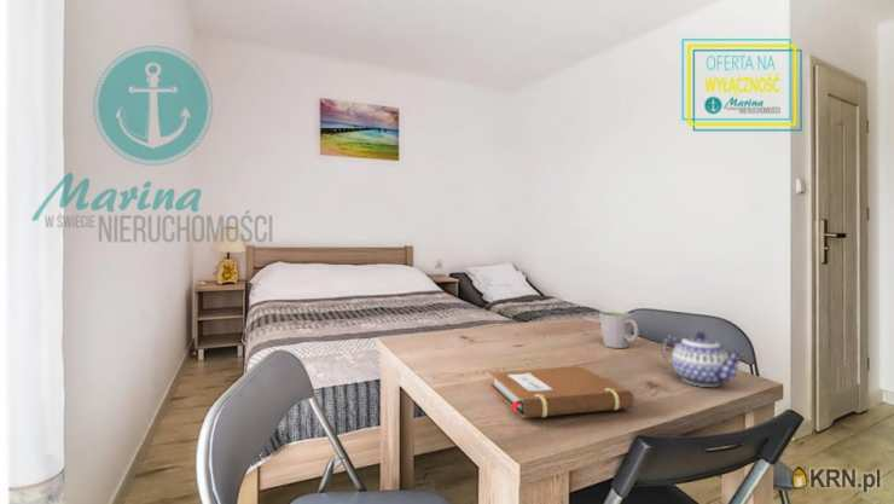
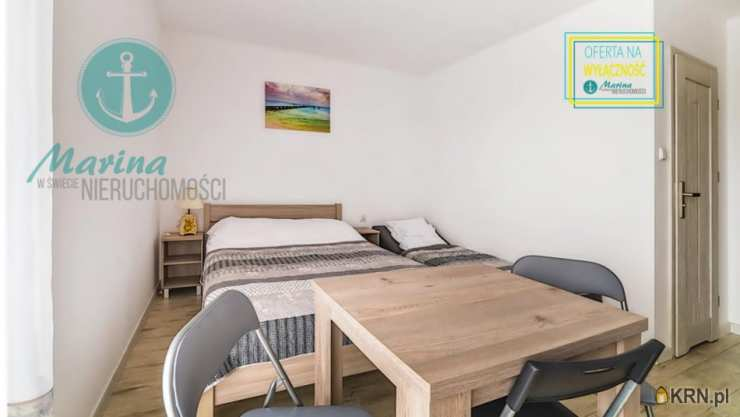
- mug [598,311,640,349]
- teapot [661,331,745,388]
- notebook [489,365,635,419]
